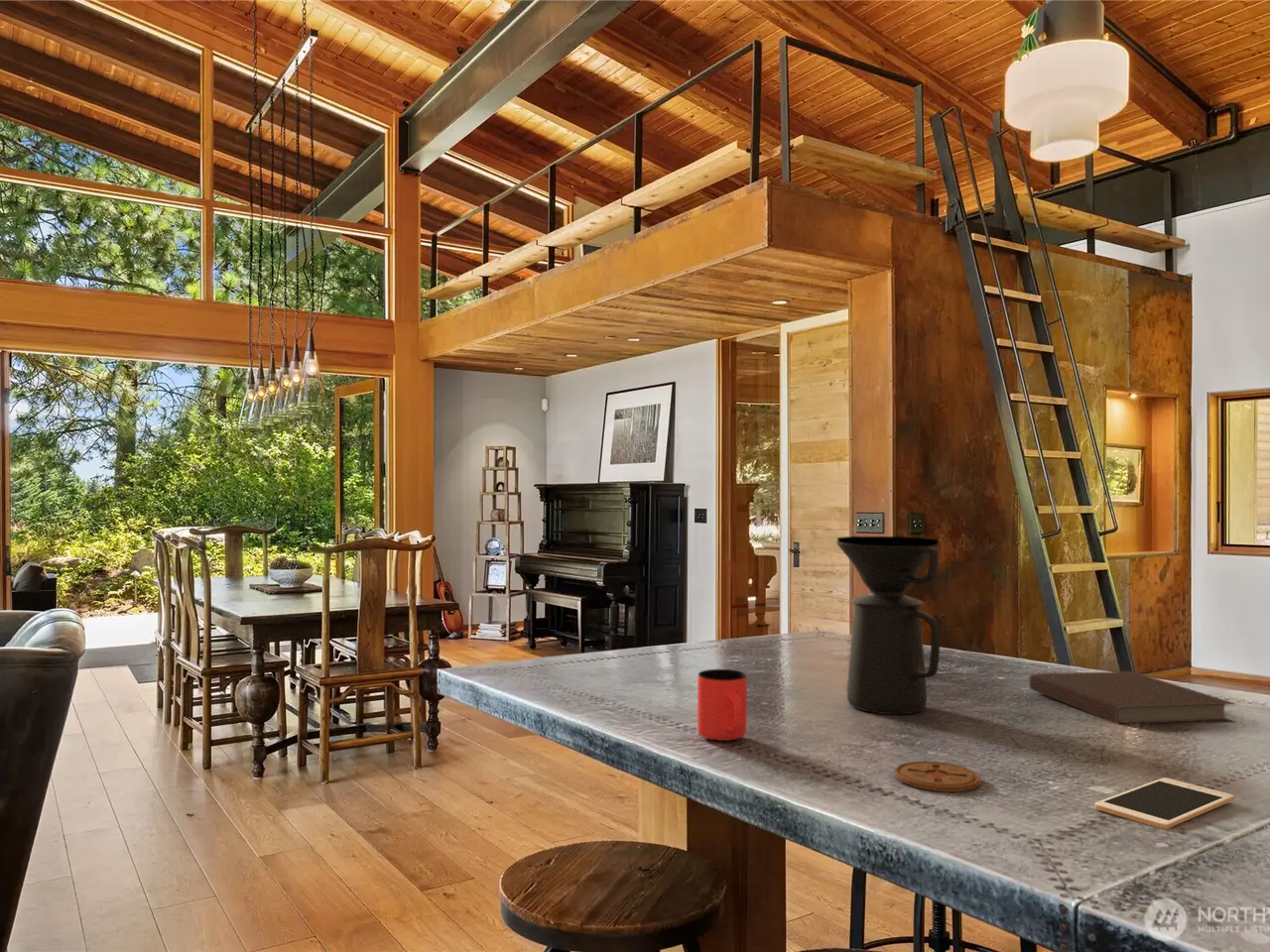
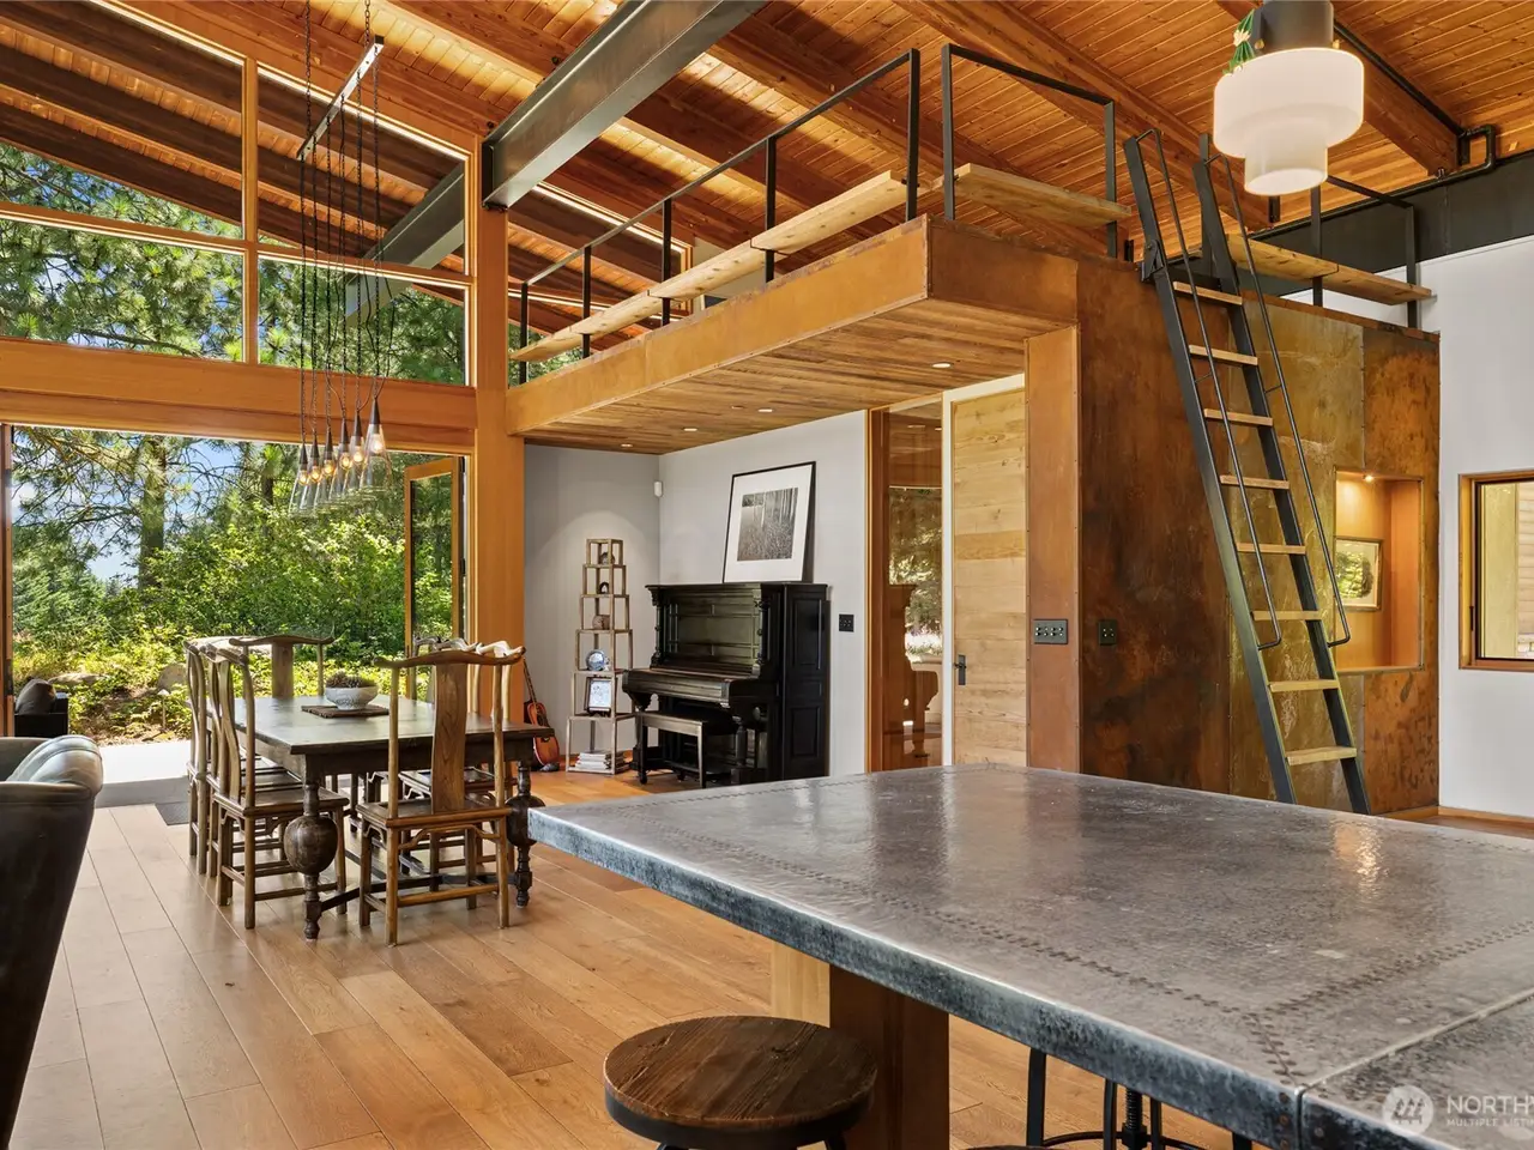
- cell phone [1093,776,1235,830]
- coaster [894,761,982,793]
- notebook [1029,670,1237,725]
- cup [697,668,748,742]
- coffee maker [835,535,942,715]
